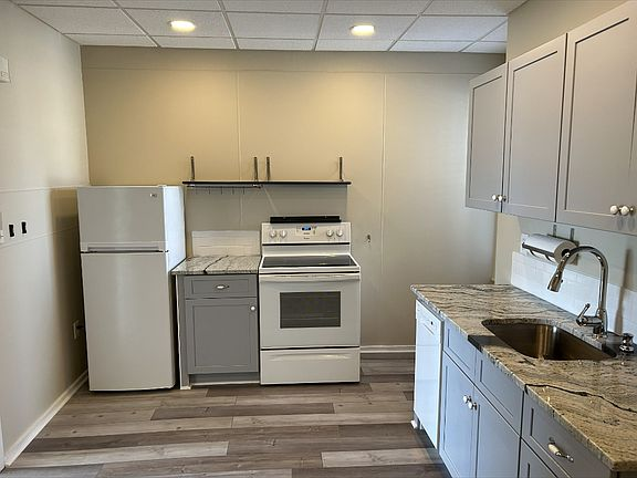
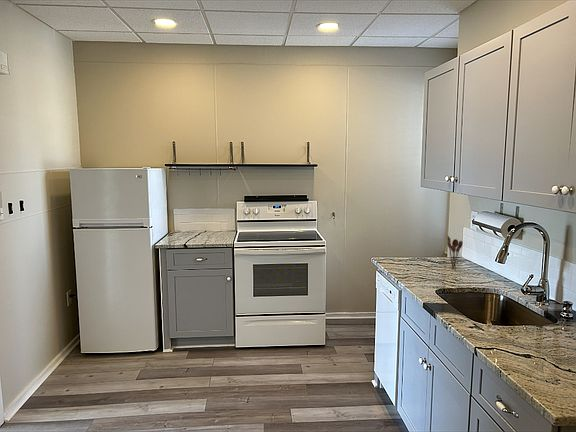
+ utensil holder [446,235,464,270]
